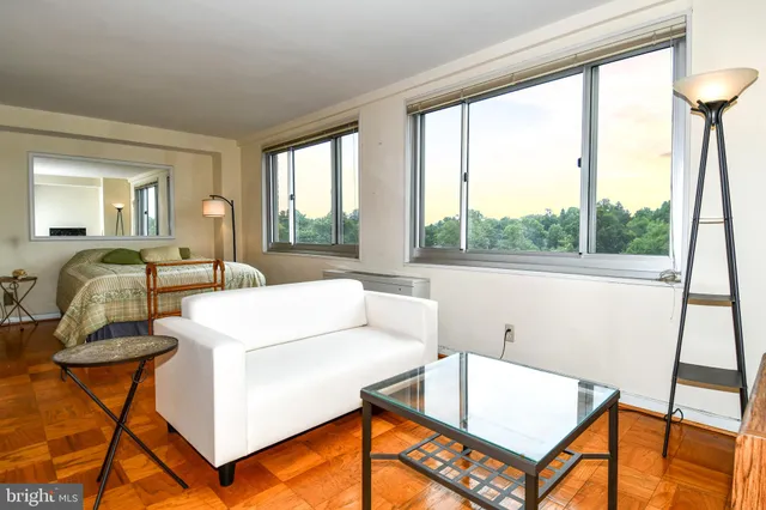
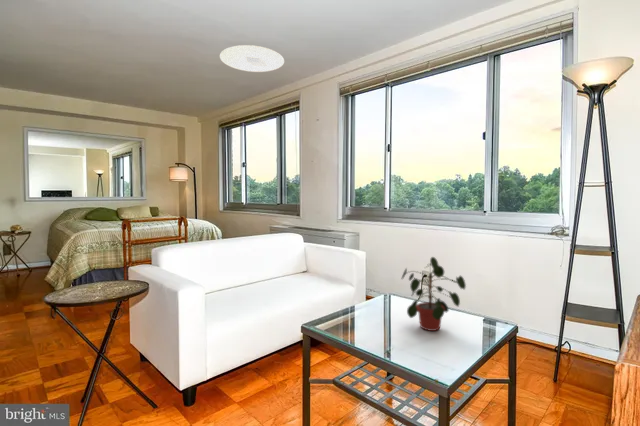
+ potted plant [400,256,467,332]
+ ceiling light [219,44,285,73]
